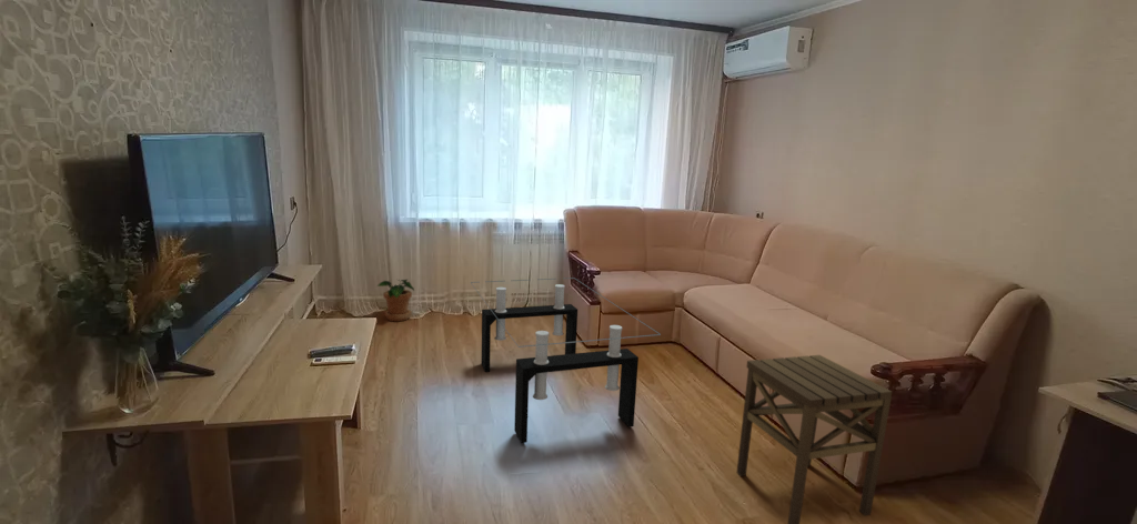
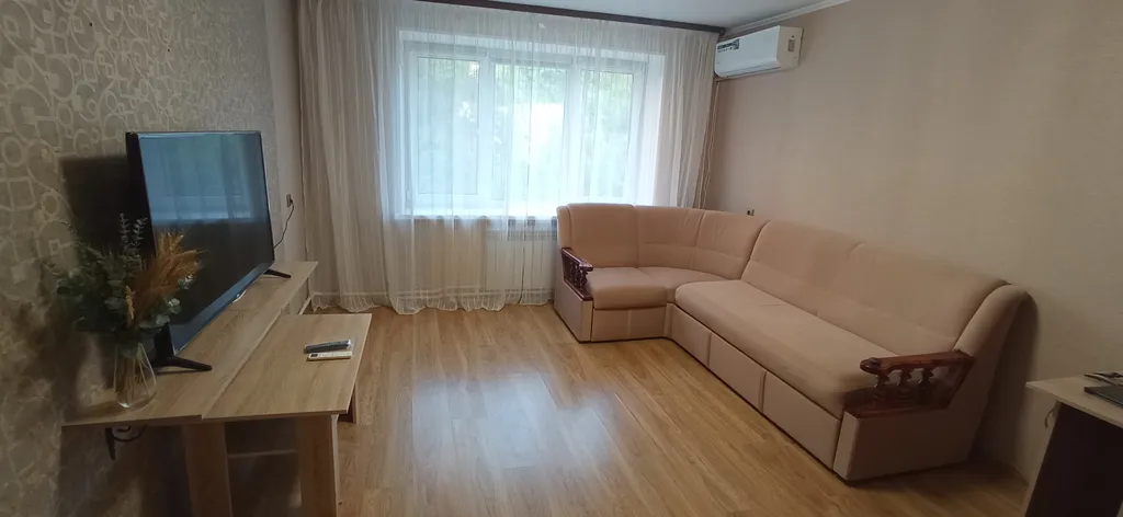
- potted plant [376,279,415,322]
- side table [736,354,893,524]
- coffee table [470,276,662,444]
